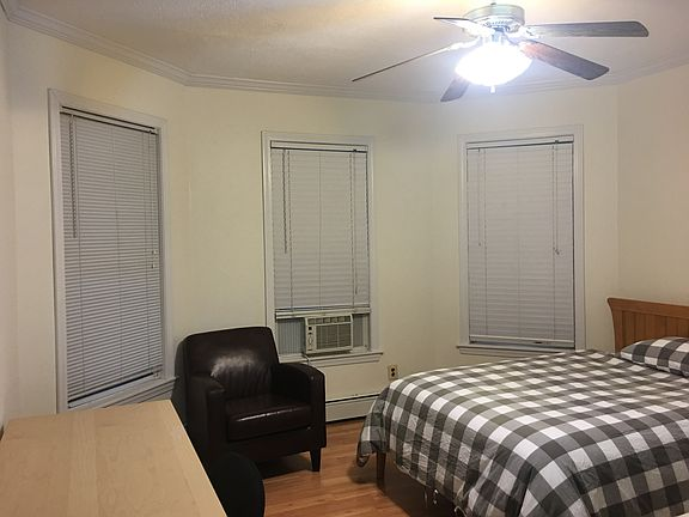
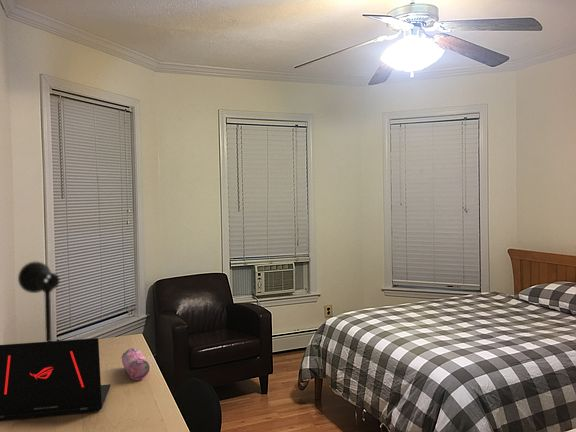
+ desk lamp [17,261,61,342]
+ pencil case [121,346,151,381]
+ laptop [0,337,111,422]
